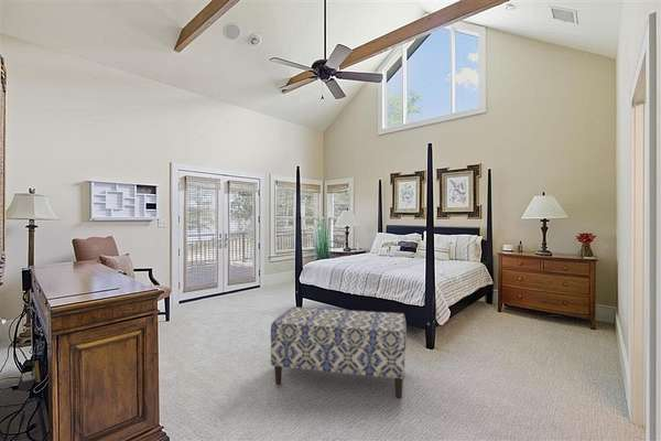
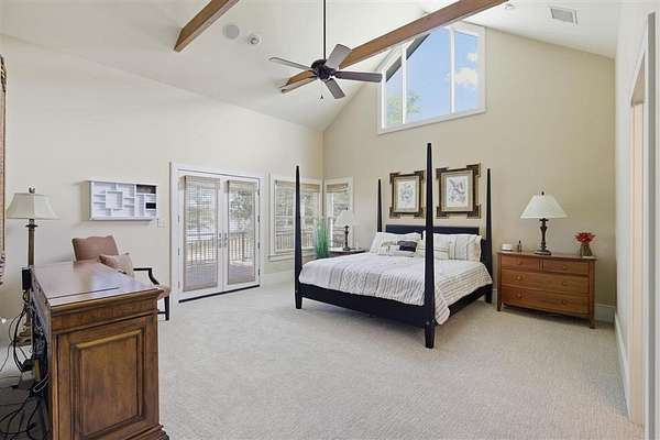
- bench [270,306,408,399]
